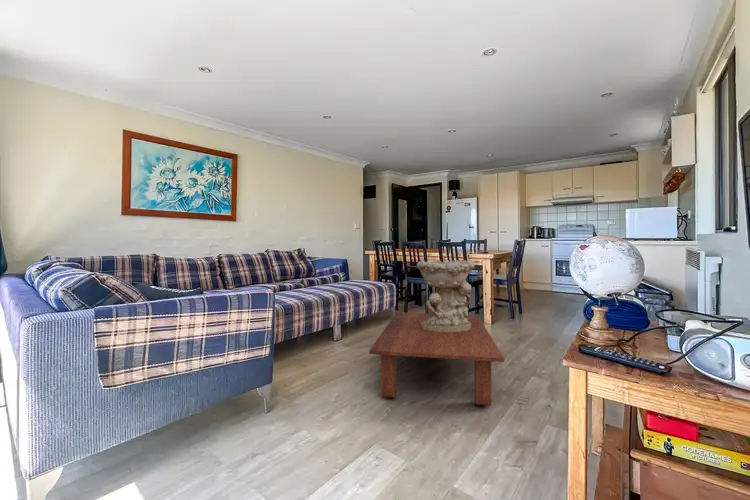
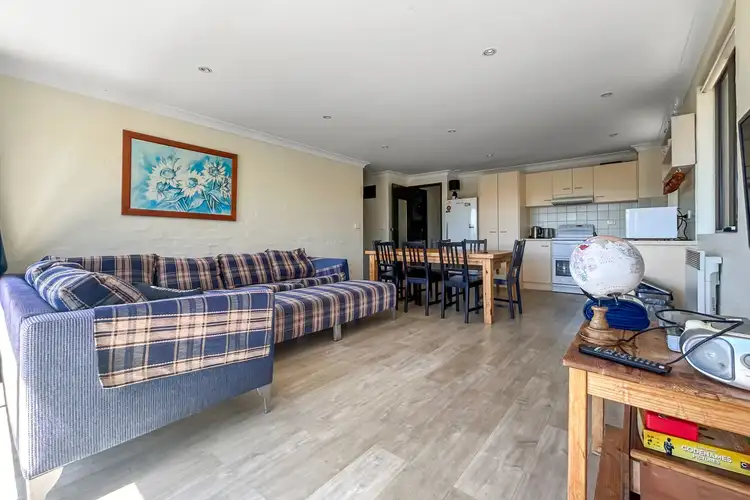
- decorative bowl [416,258,476,332]
- coffee table [369,312,505,406]
